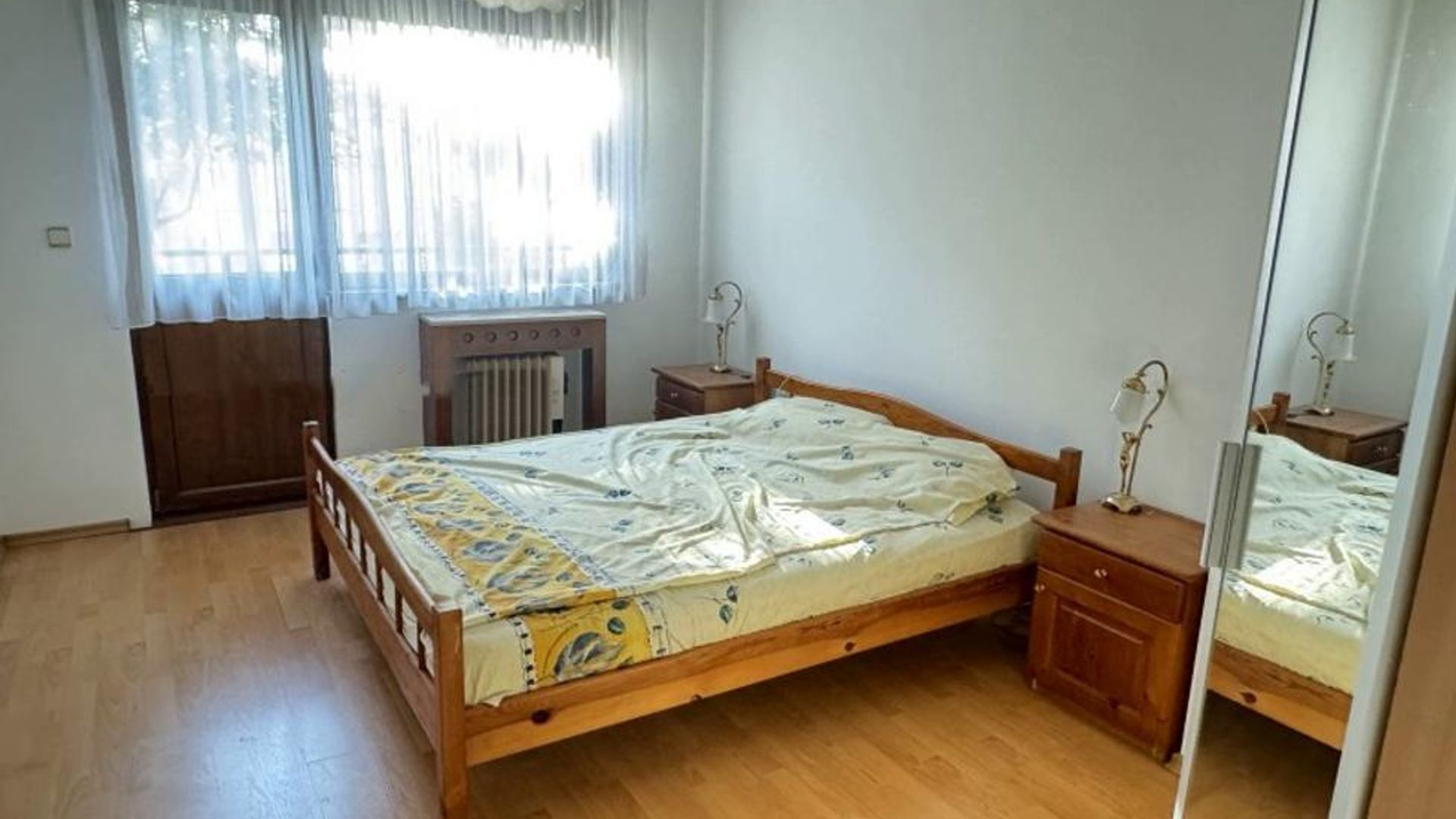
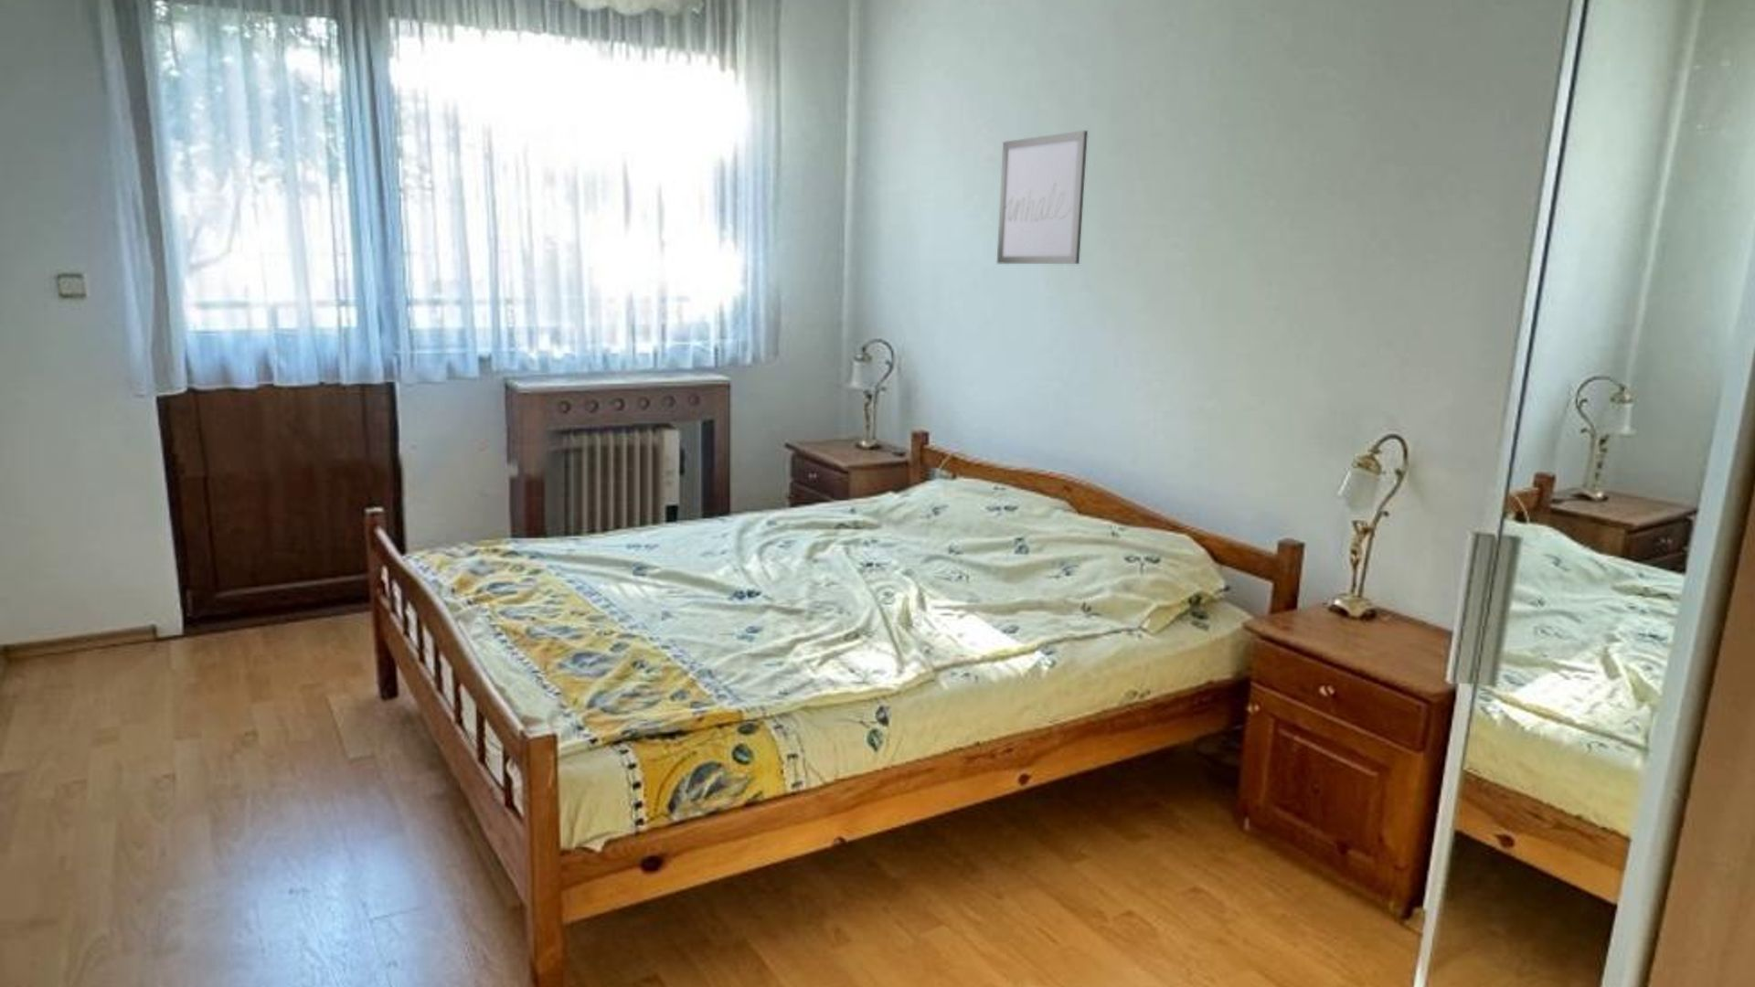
+ wall art [997,130,1088,265]
